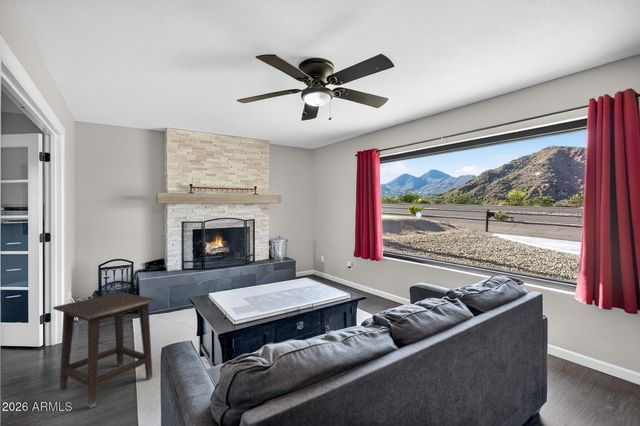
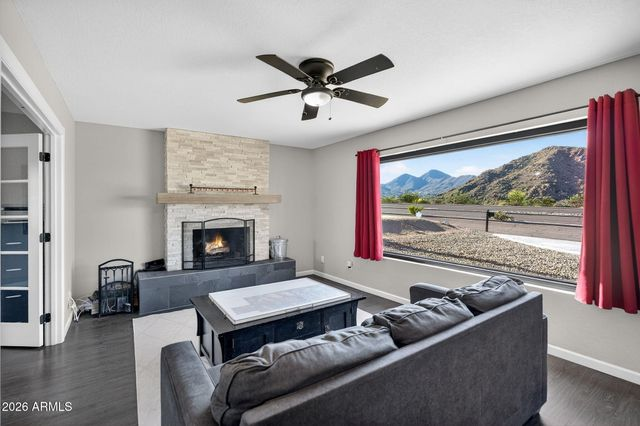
- side table [52,291,158,409]
